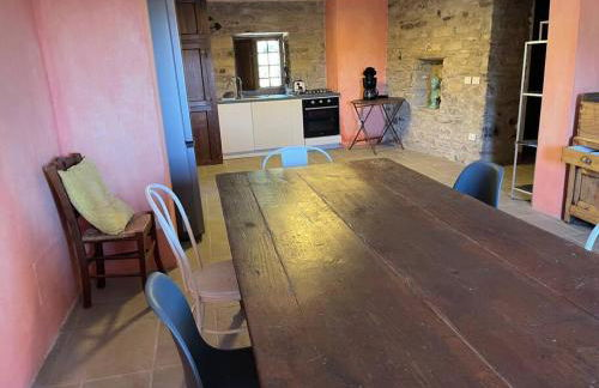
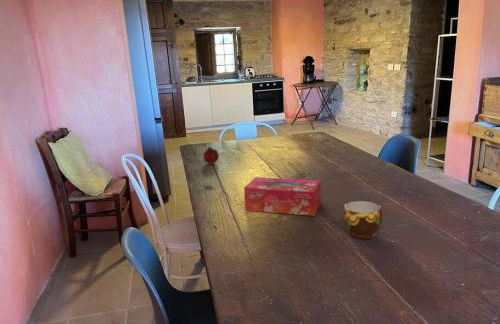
+ cup [343,200,383,240]
+ fruit [202,146,220,165]
+ tissue box [243,176,322,217]
